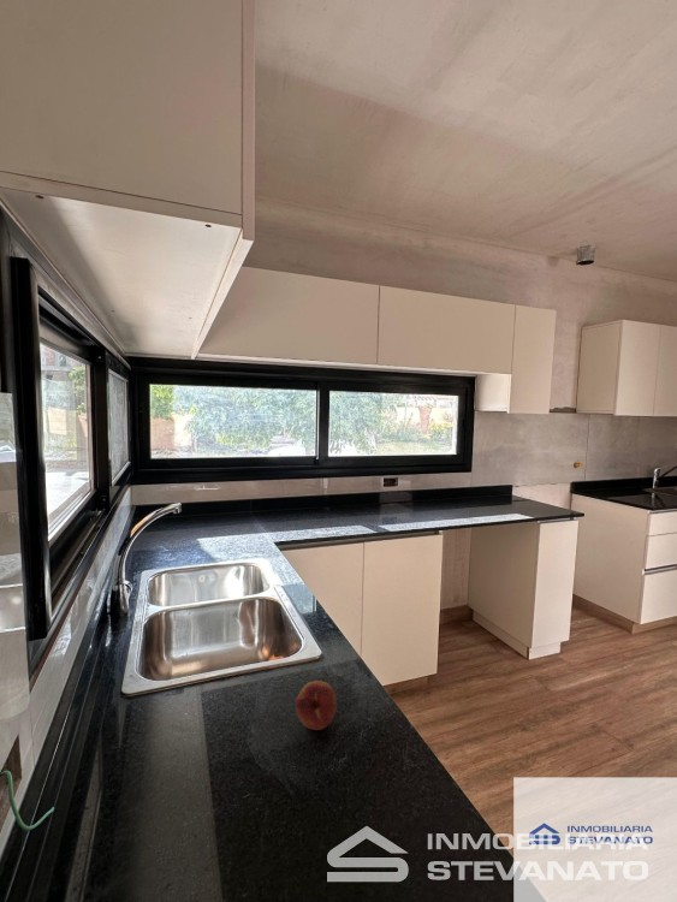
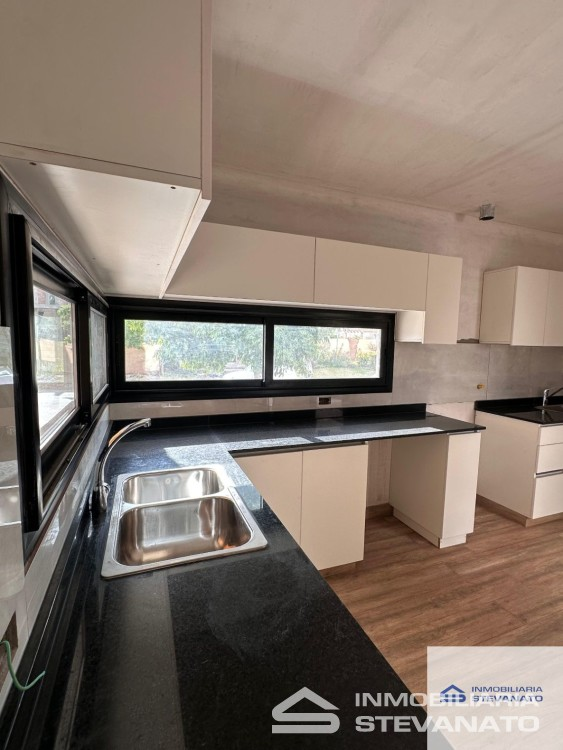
- fruit [293,680,338,731]
